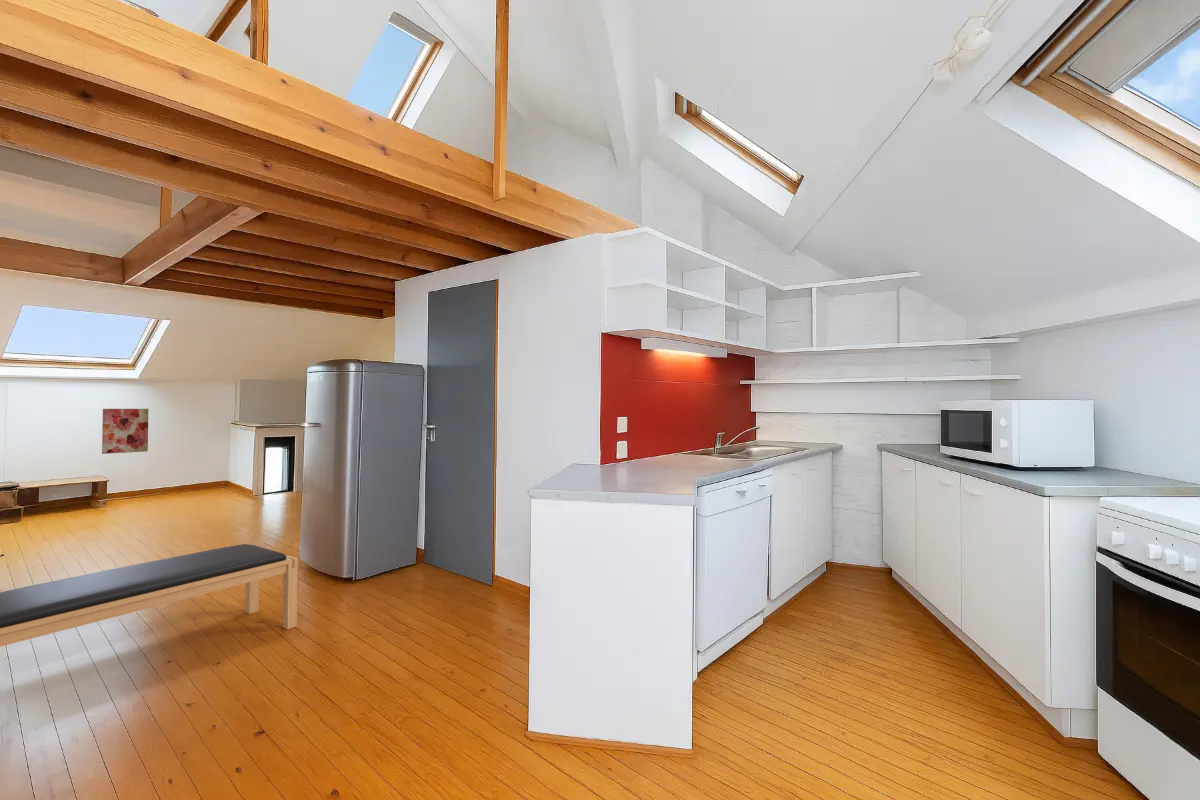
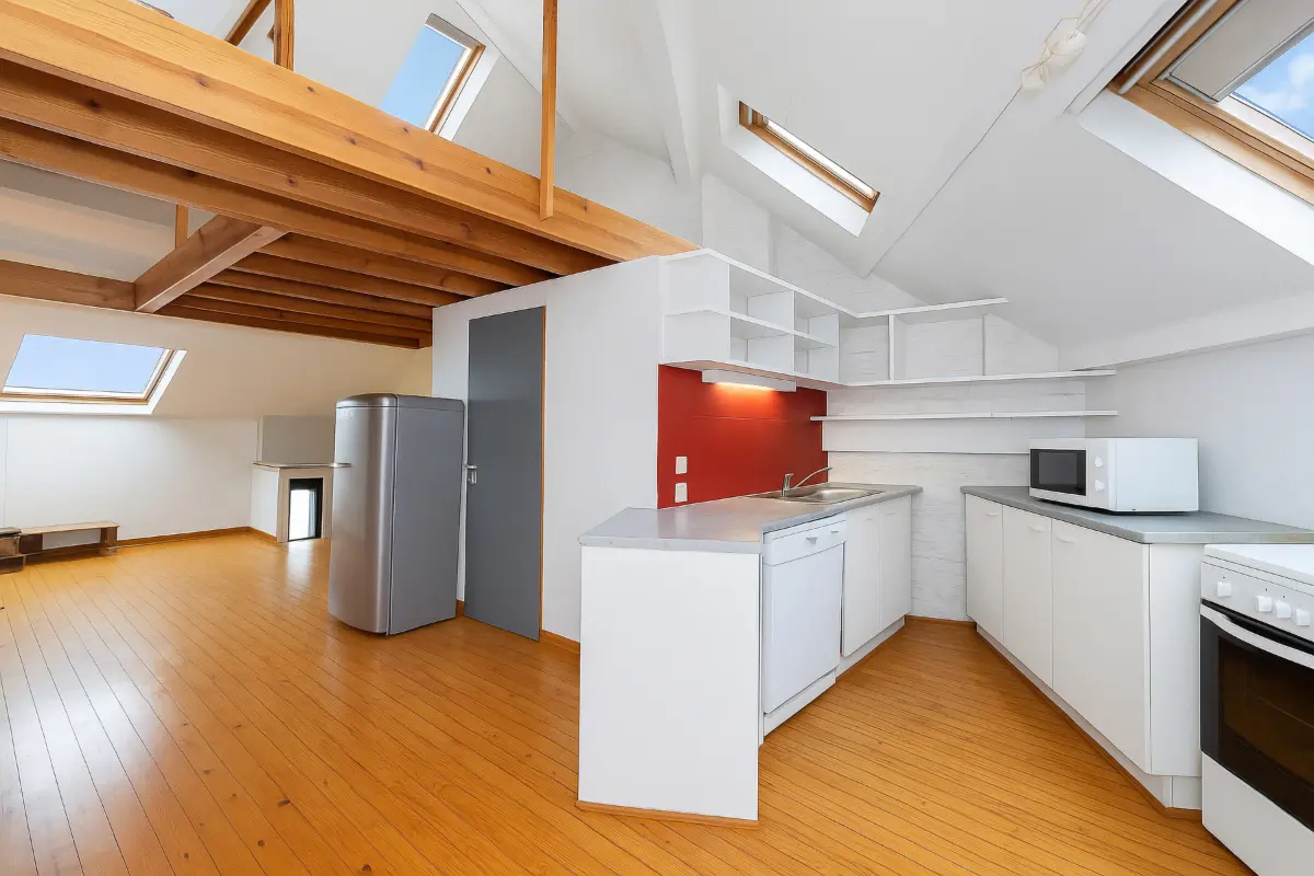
- bench [0,543,299,648]
- wall art [101,408,150,455]
